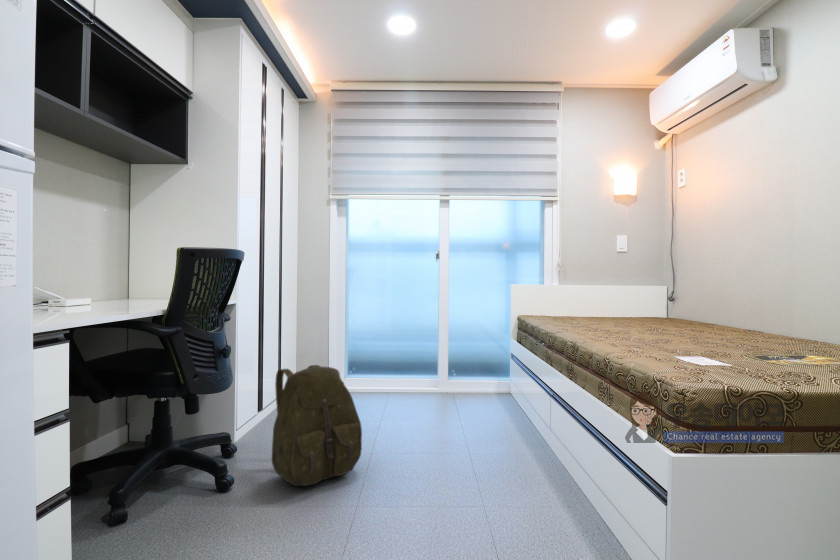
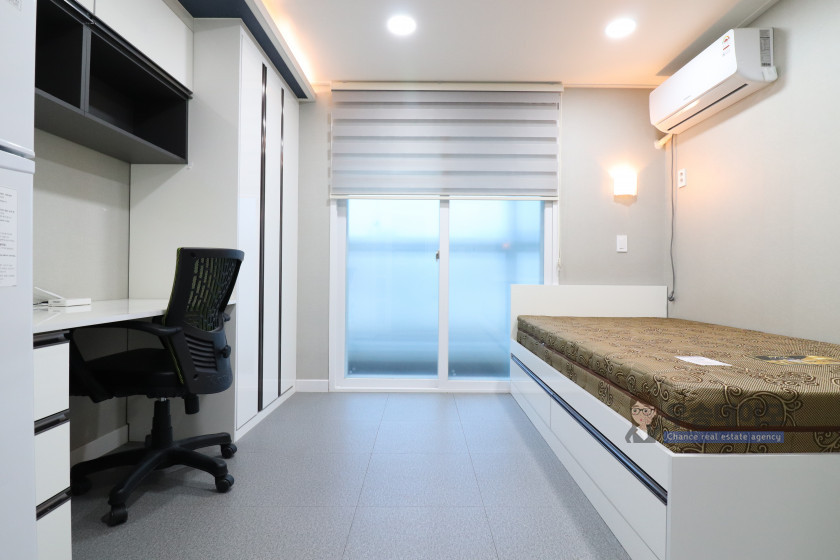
- backpack [271,364,363,487]
